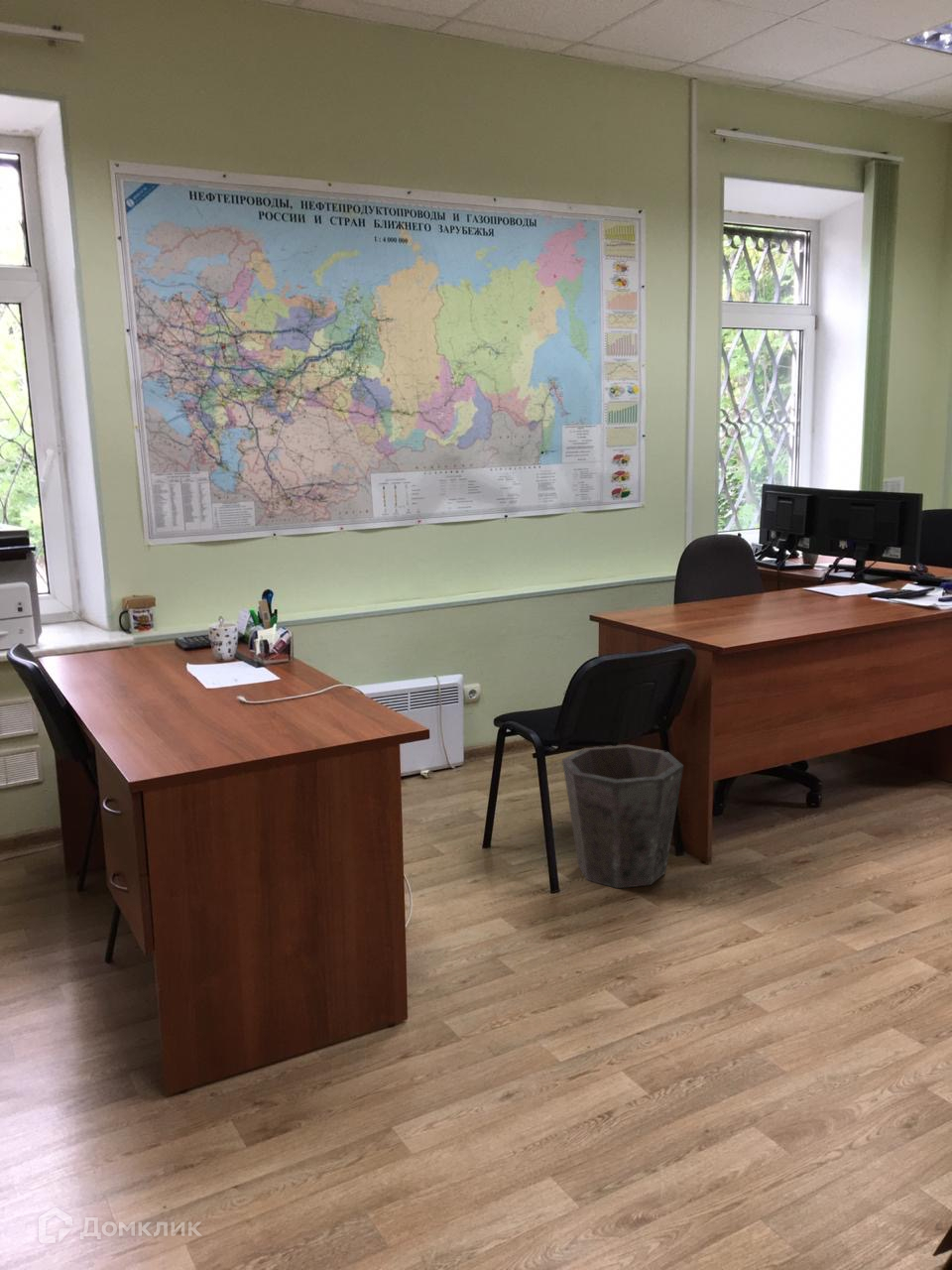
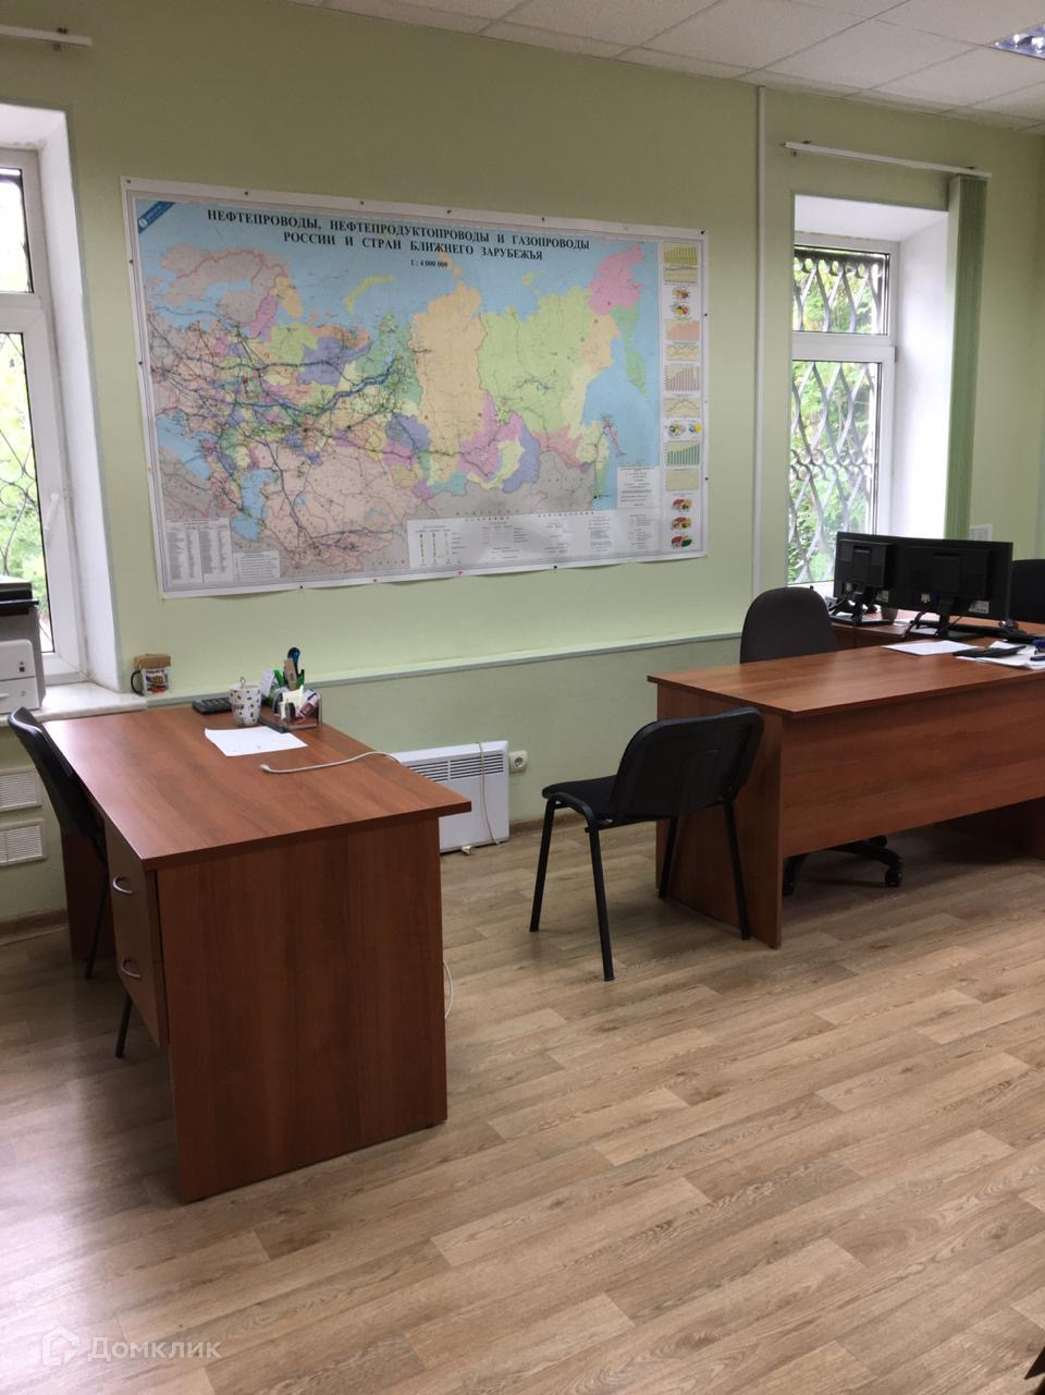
- waste bin [561,743,684,889]
